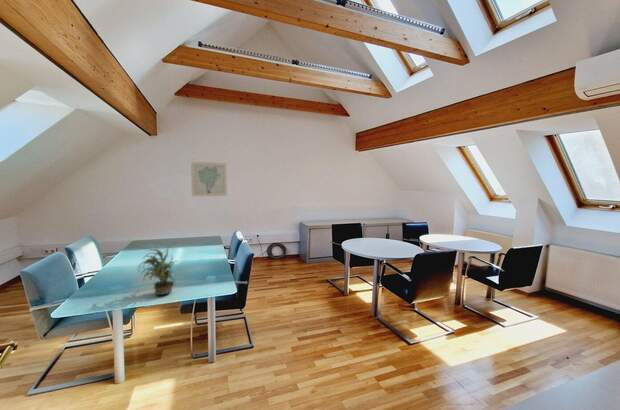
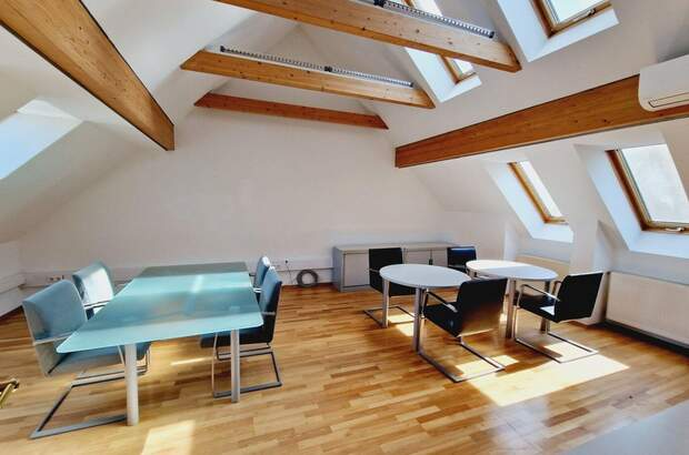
- wall art [190,161,228,197]
- potted plant [137,245,177,296]
